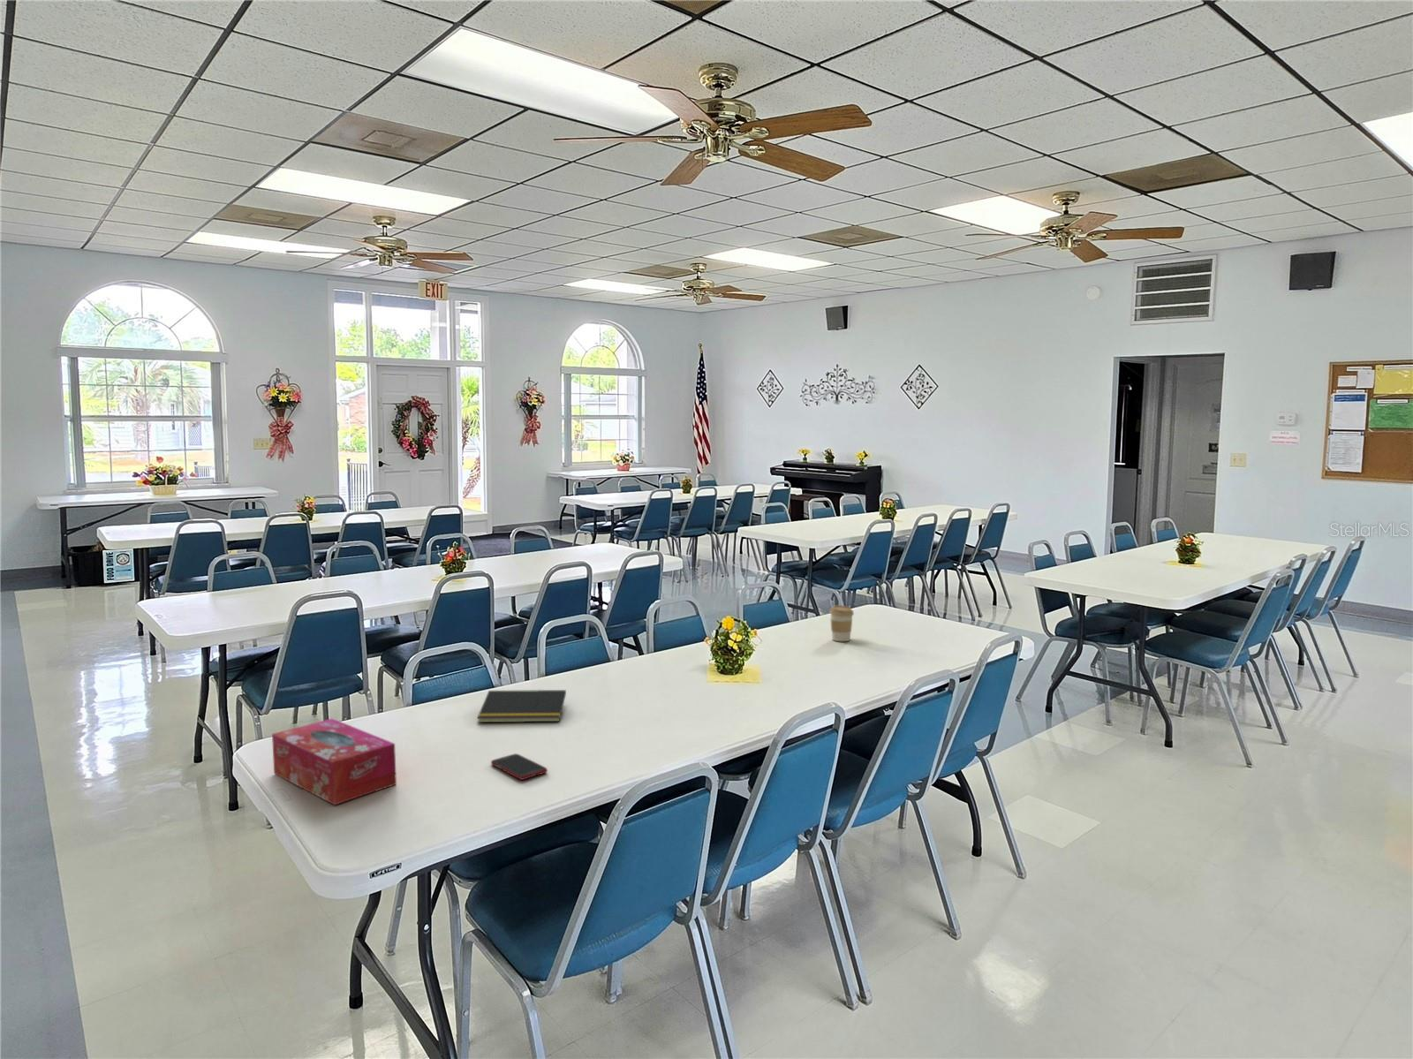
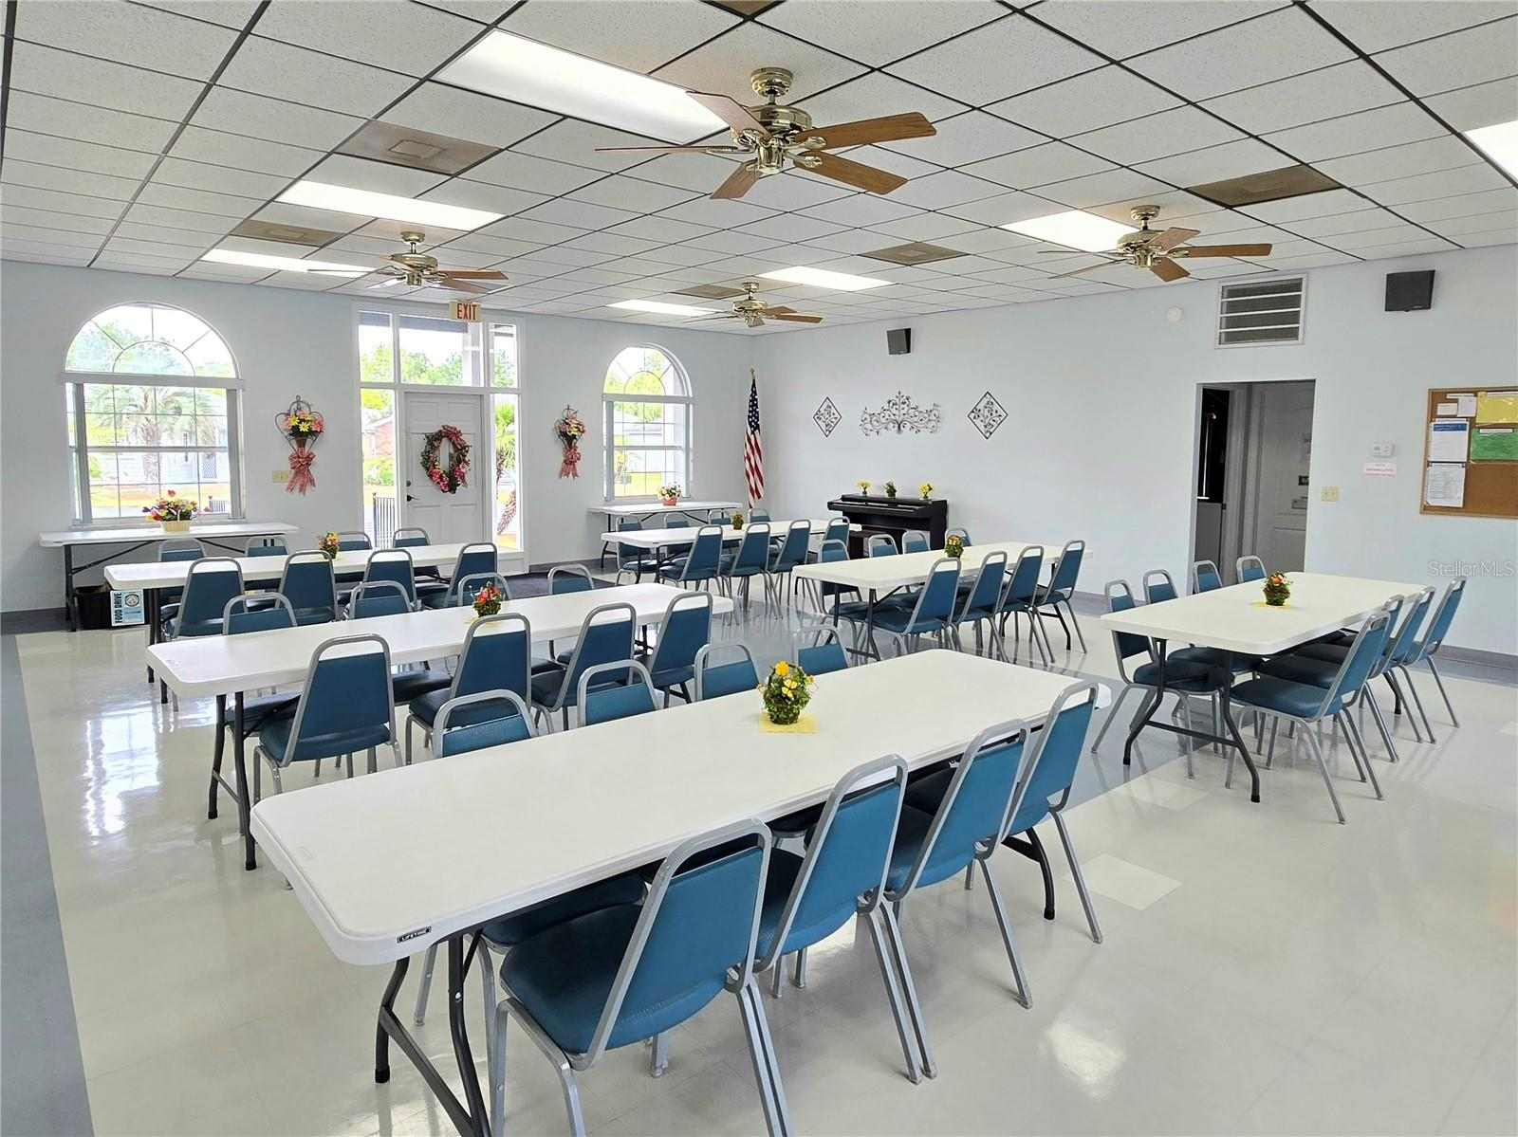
- cell phone [490,752,548,781]
- notepad [476,689,567,723]
- tissue box [271,717,397,805]
- coffee cup [829,604,855,642]
